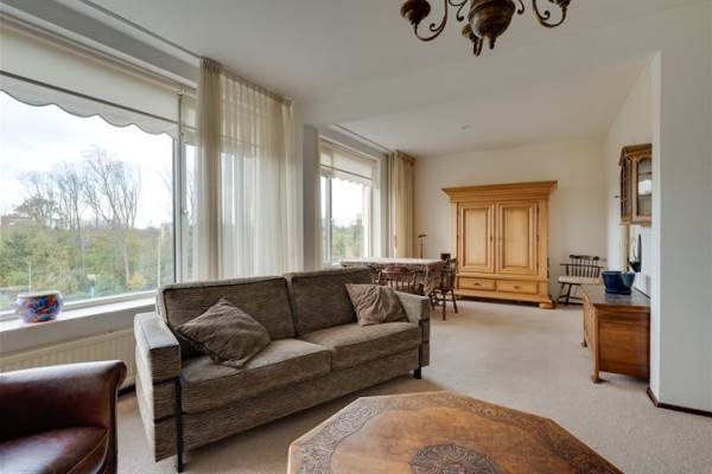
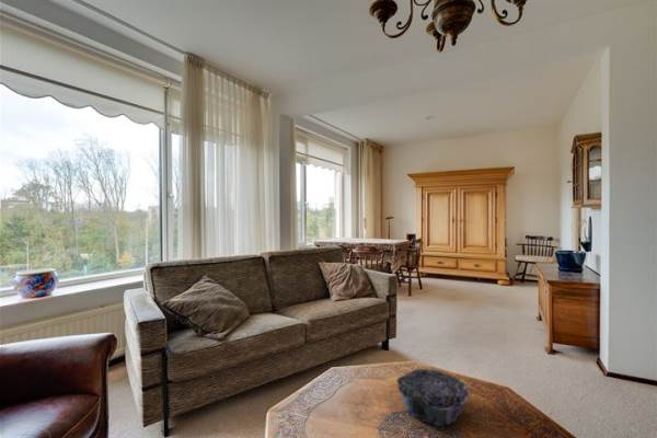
+ decorative bowl [395,368,471,427]
